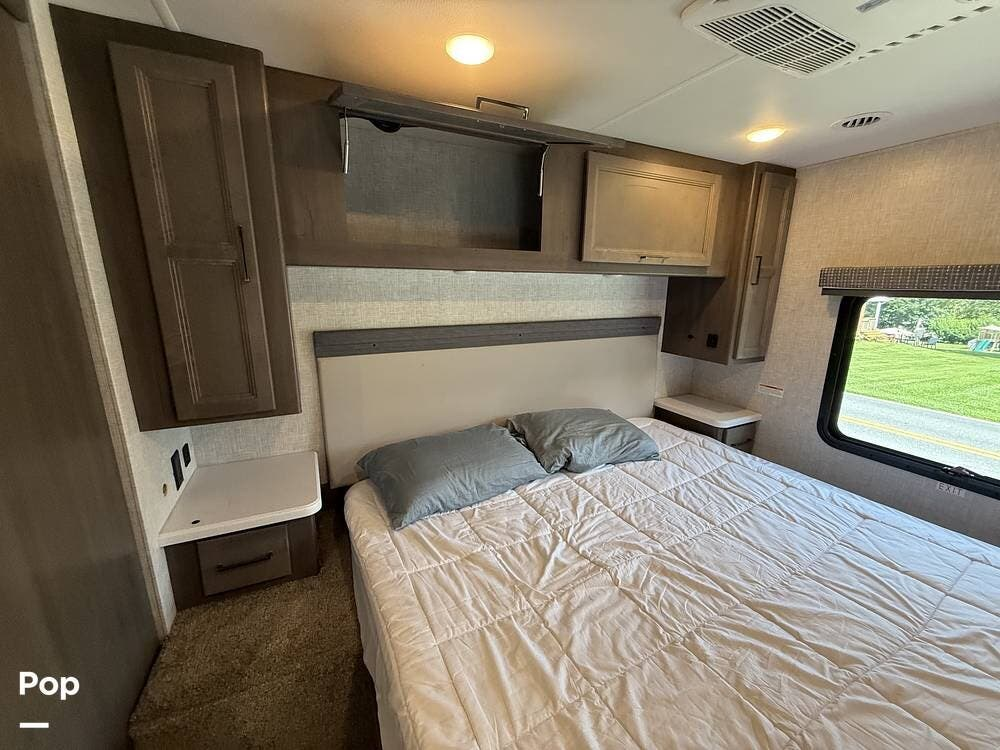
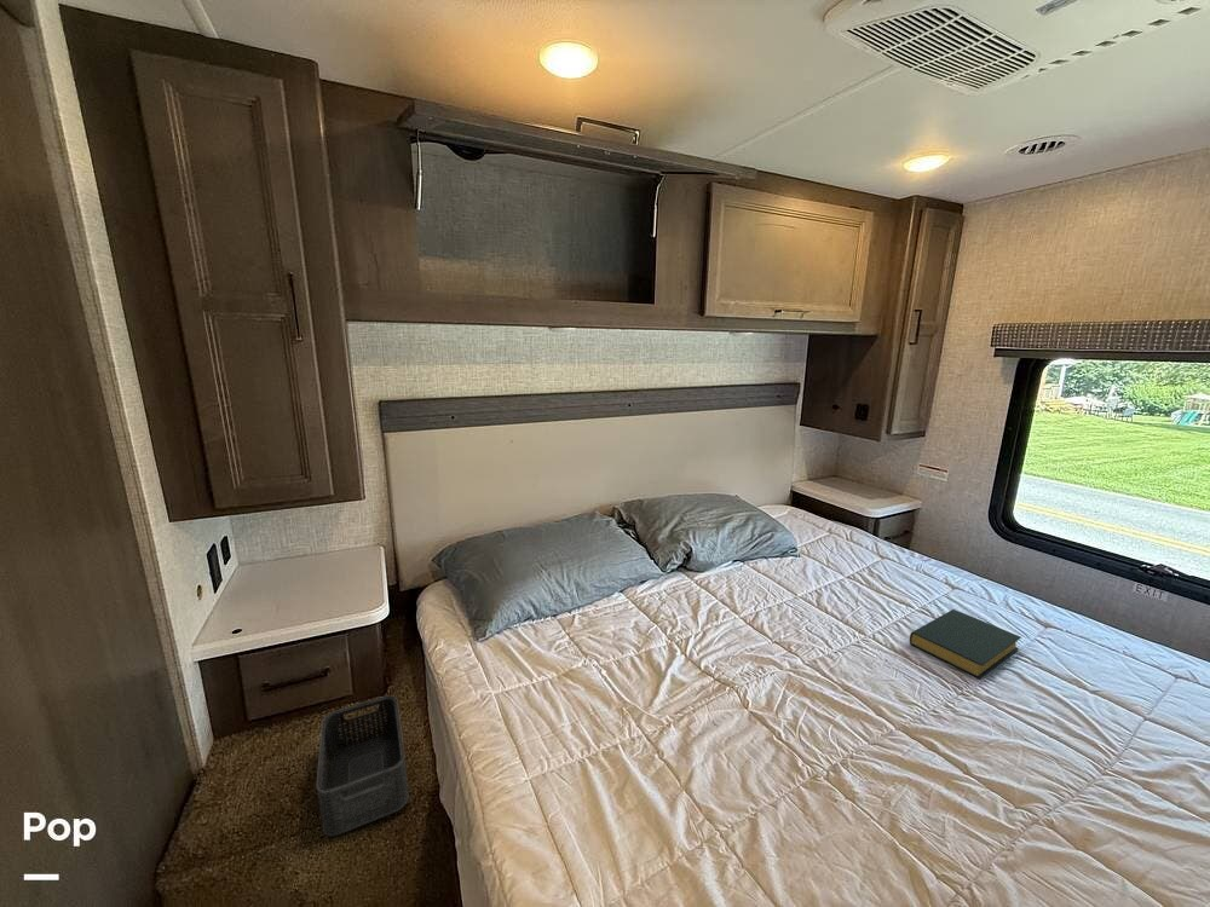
+ hardback book [909,608,1022,680]
+ storage bin [316,694,410,837]
